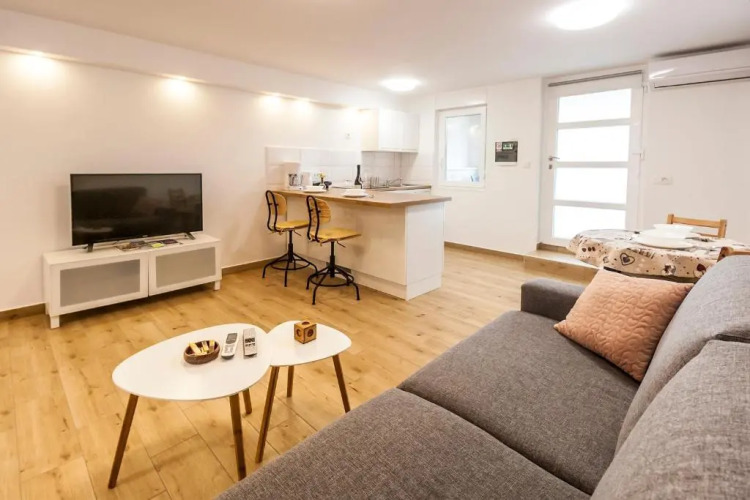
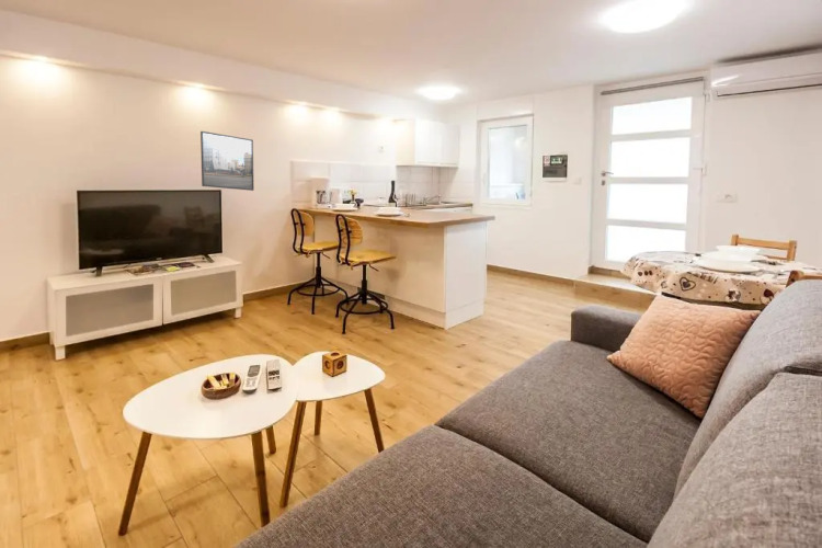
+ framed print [199,130,255,192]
